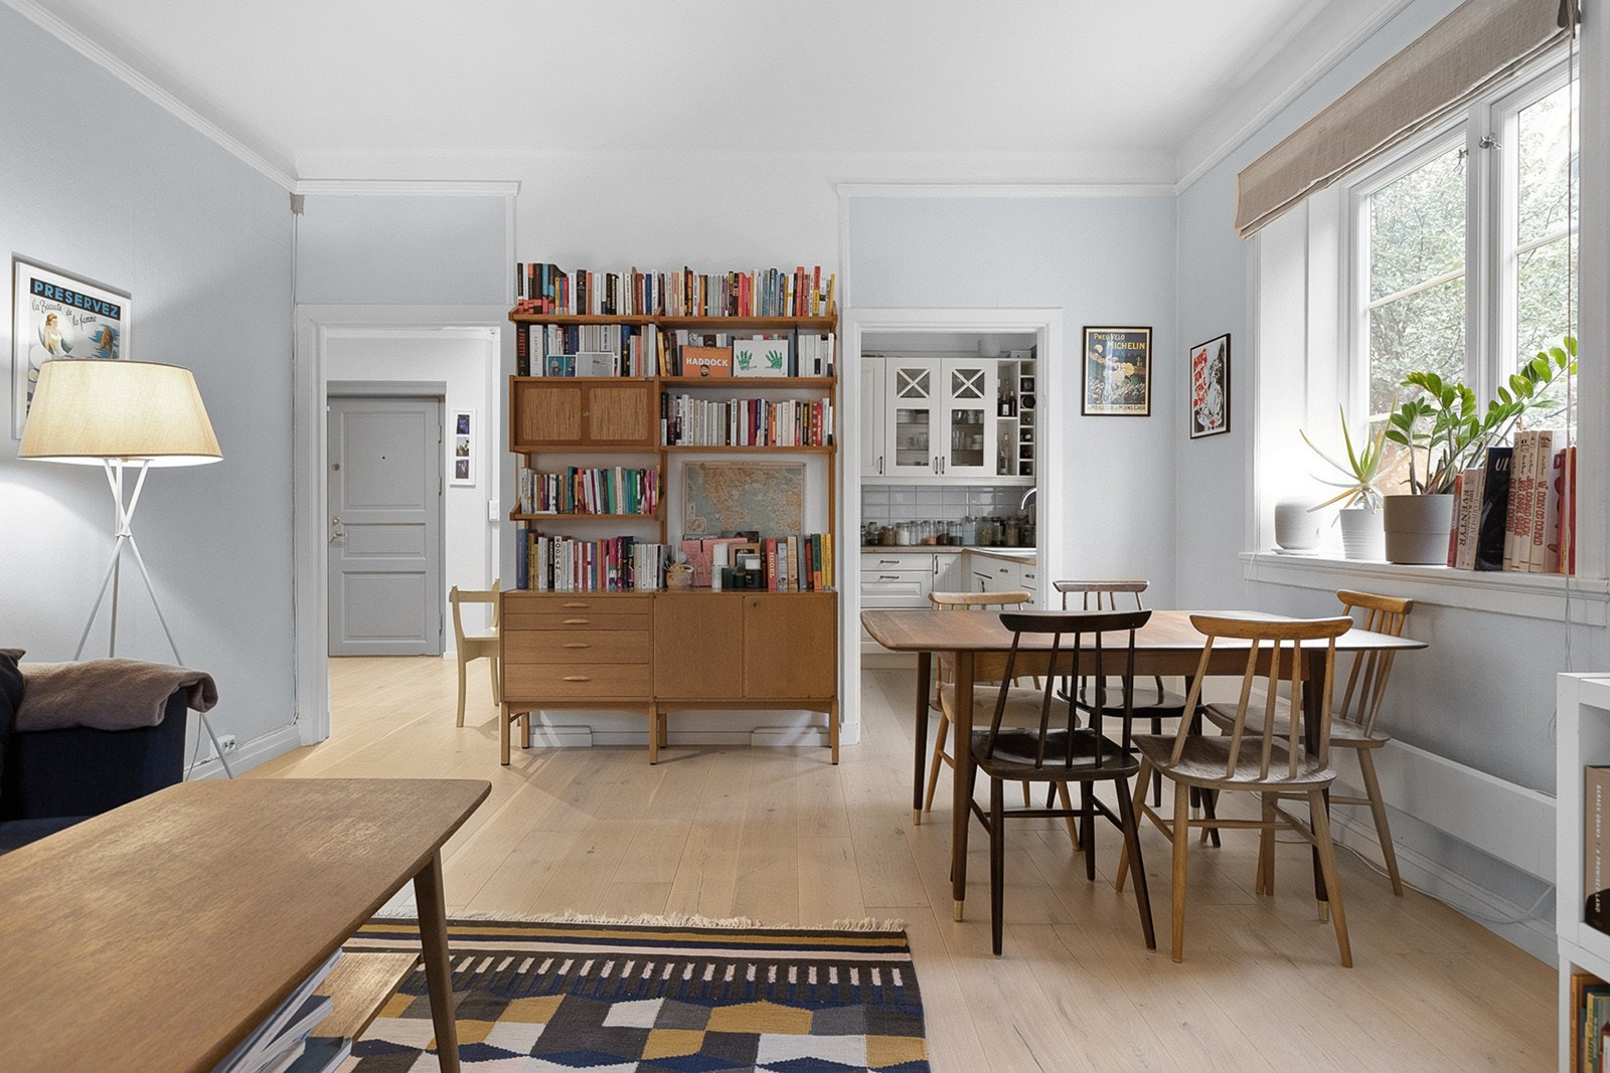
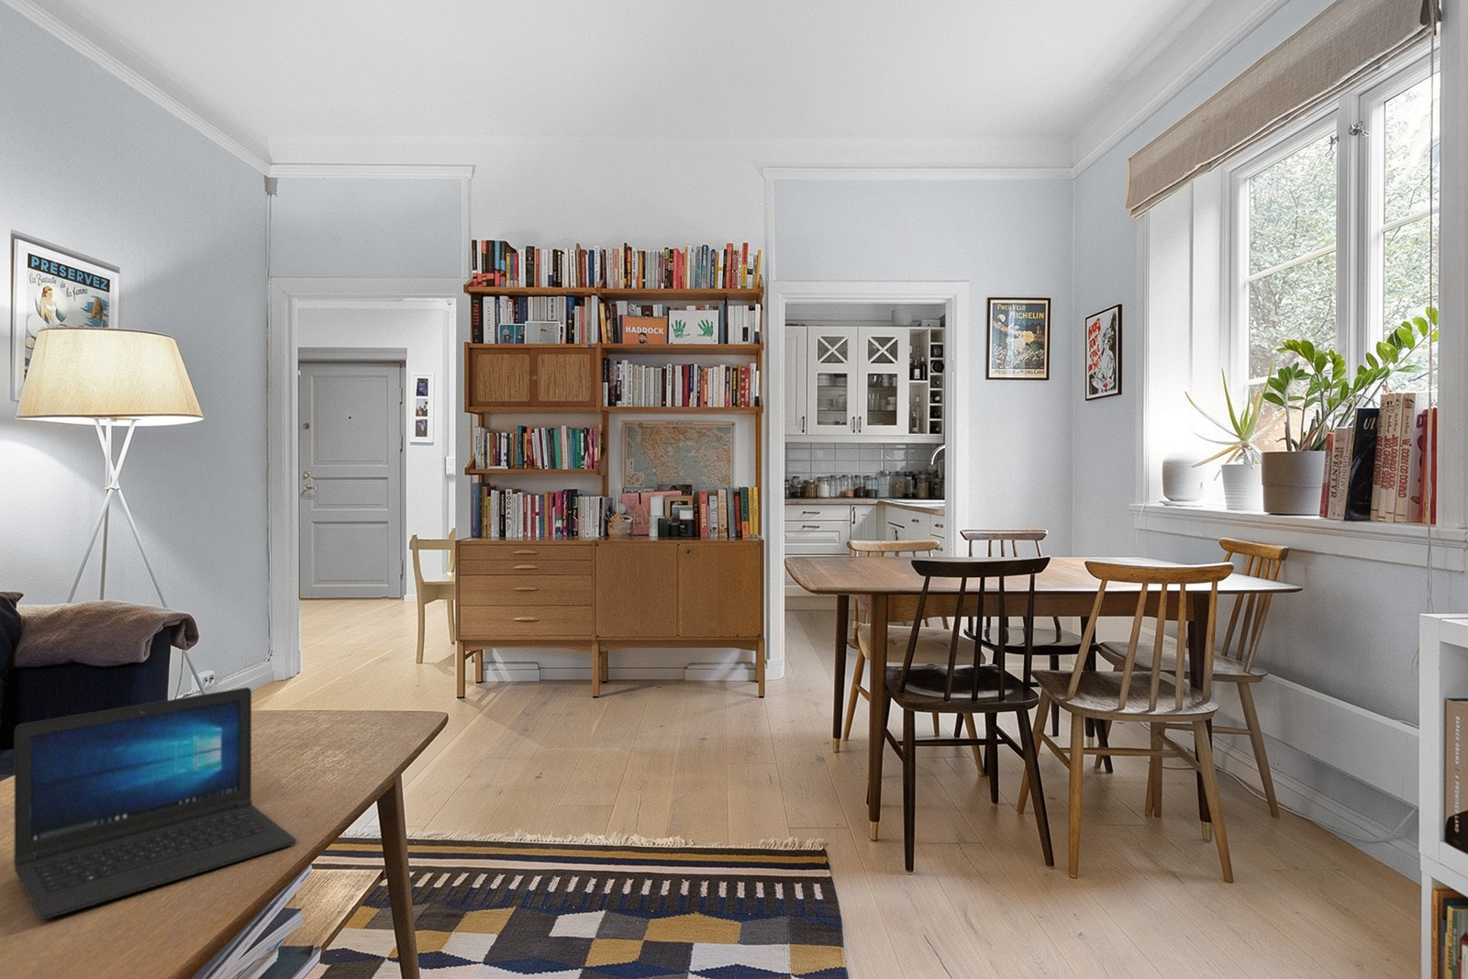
+ laptop [13,686,296,920]
